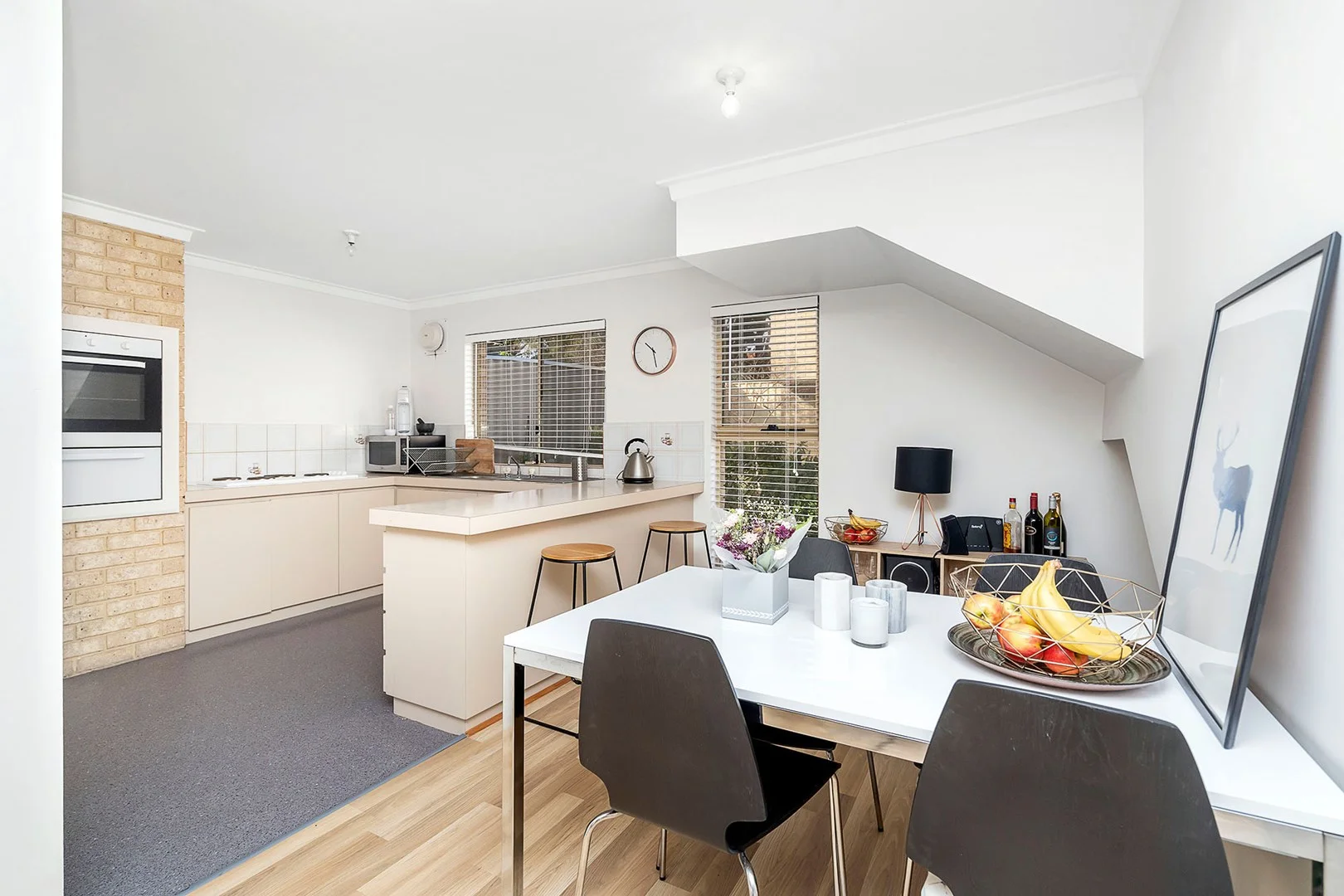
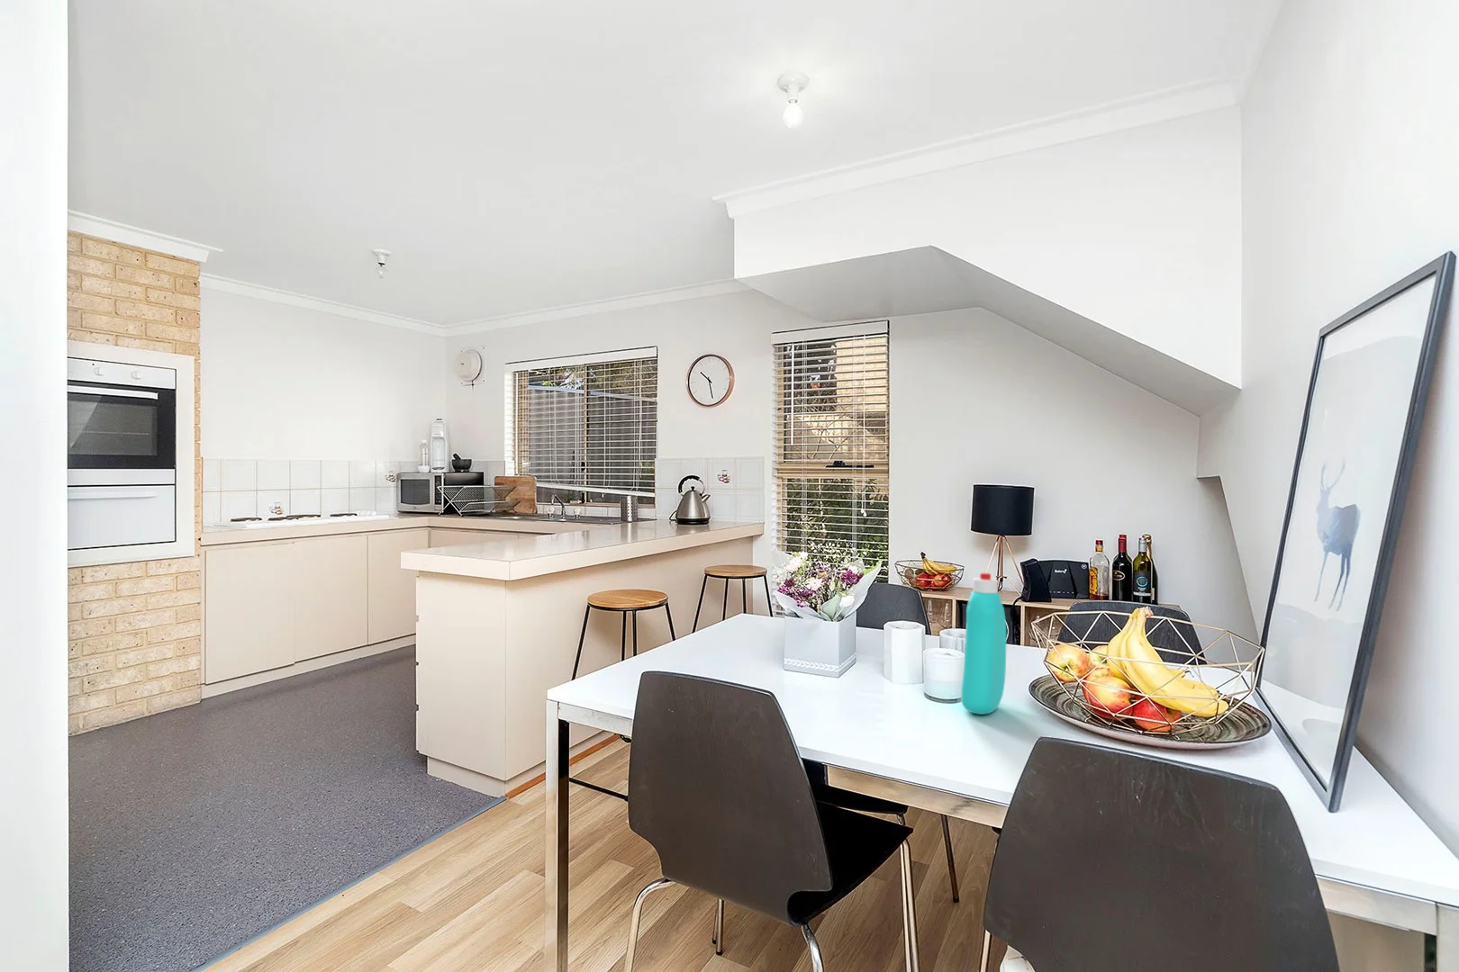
+ bottle [960,573,1007,716]
